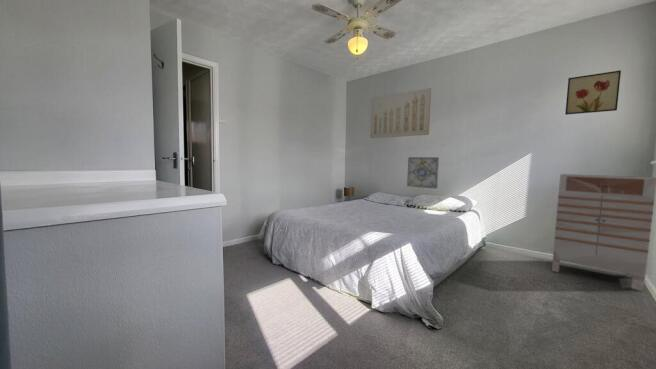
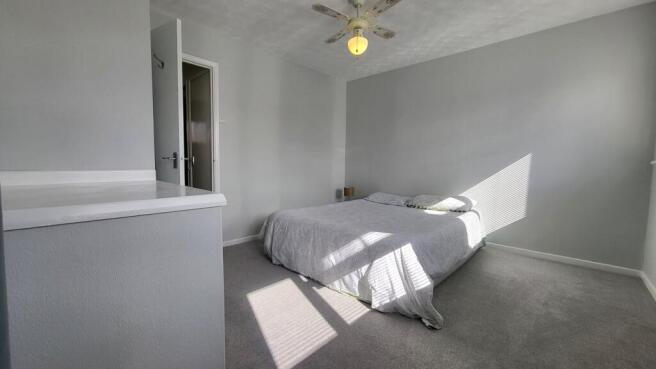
- wall art [406,156,440,190]
- wall art [369,87,432,139]
- wall art [564,69,622,116]
- dresser [551,173,656,292]
